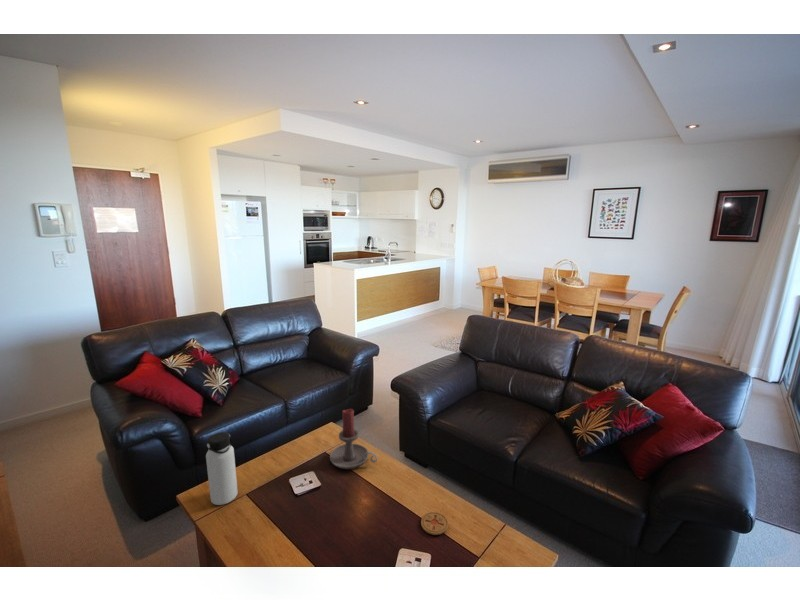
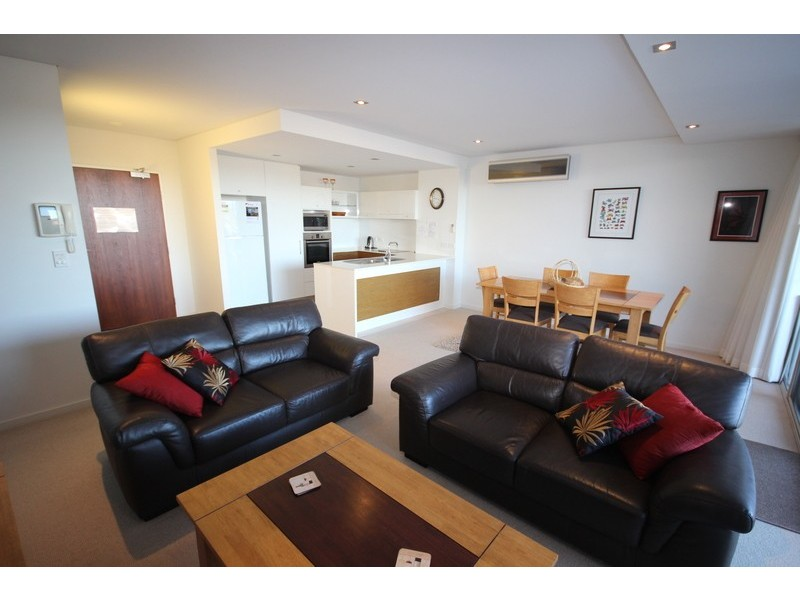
- water bottle [205,431,239,506]
- coaster [420,511,449,536]
- candle holder [329,408,379,470]
